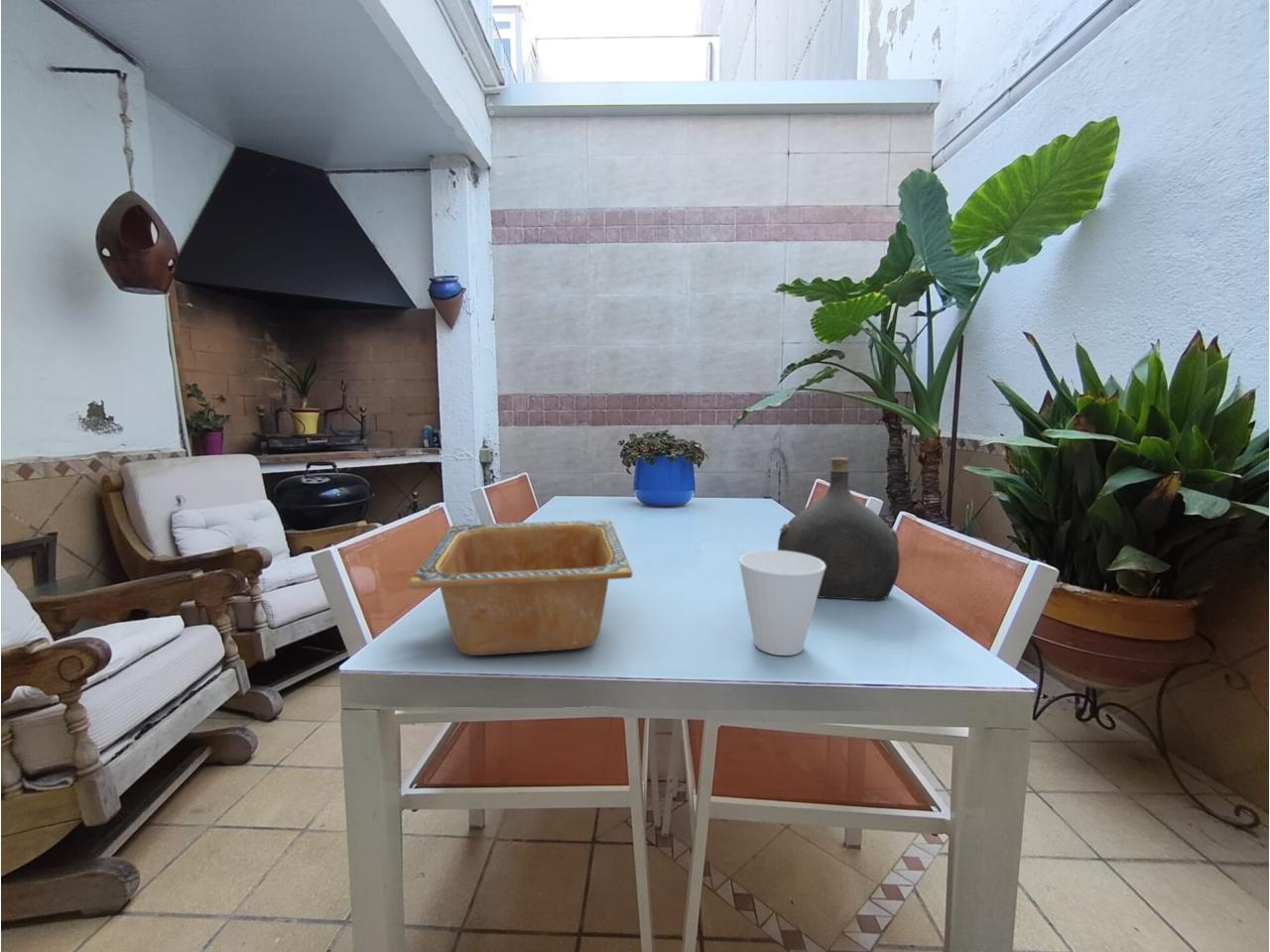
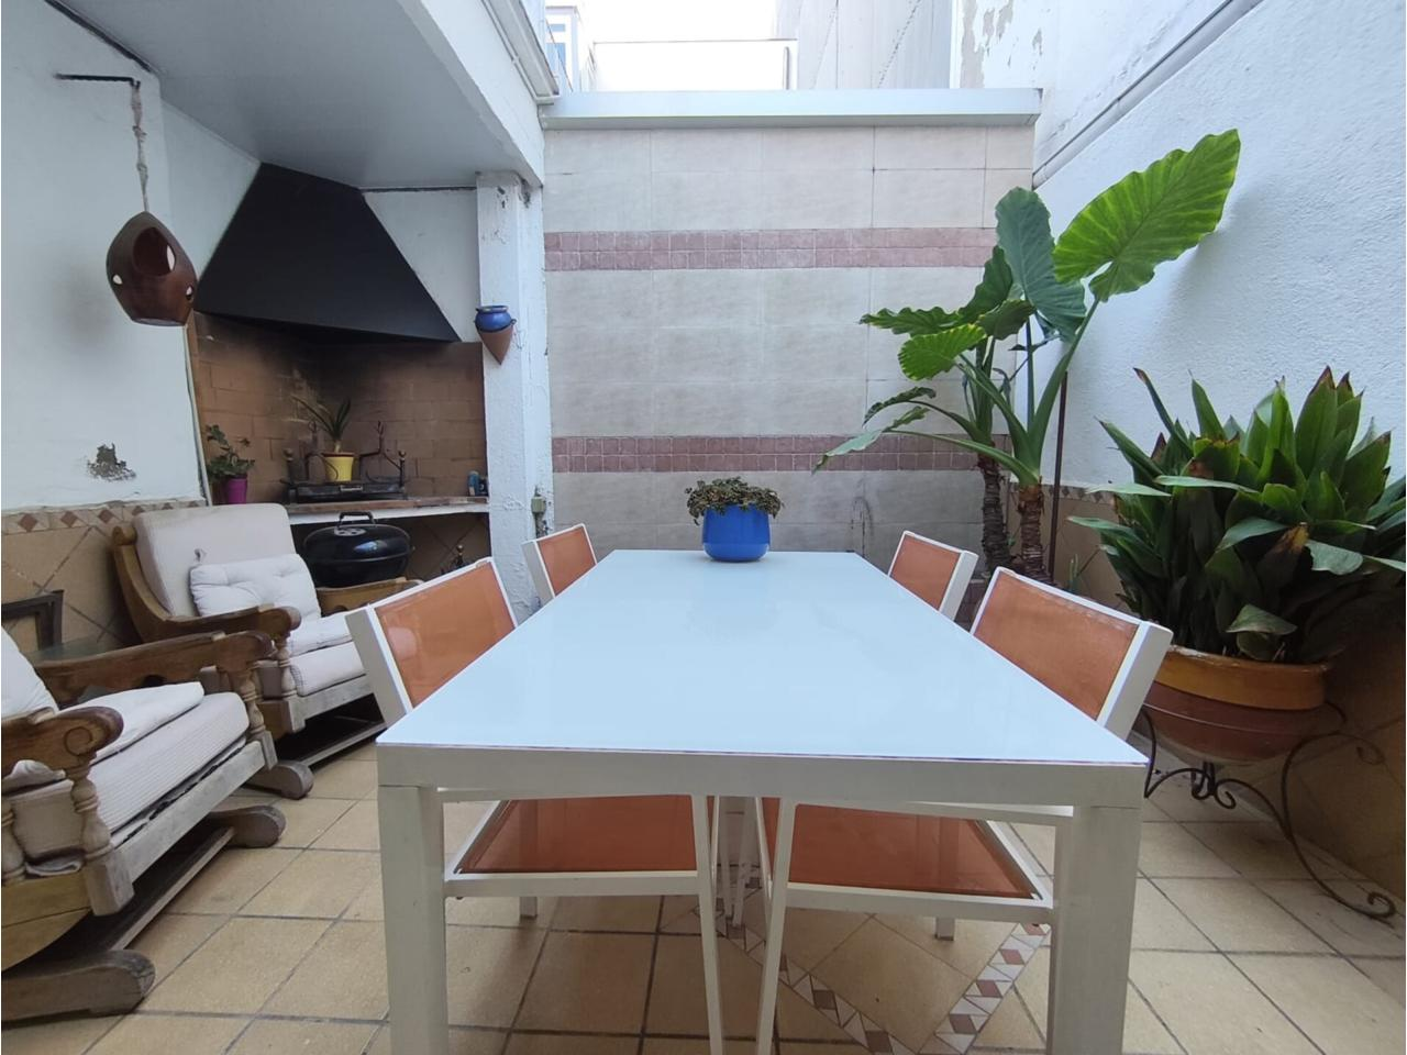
- cup [738,549,826,656]
- water jug [777,457,901,601]
- serving bowl [406,519,633,656]
